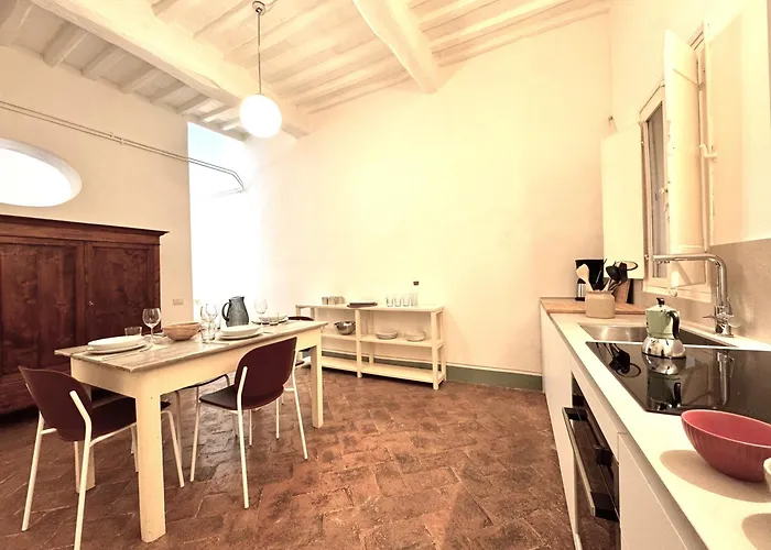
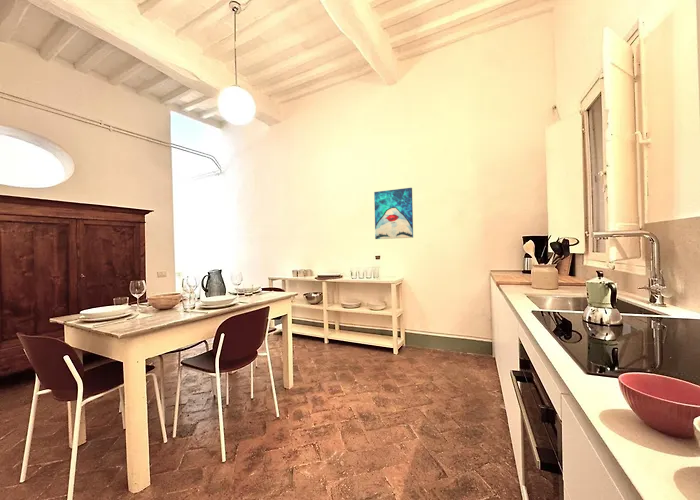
+ wall art [373,187,414,240]
